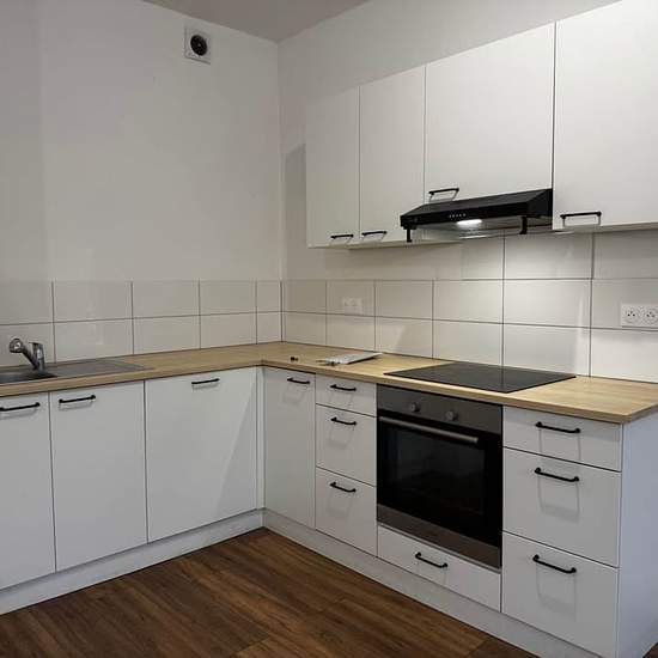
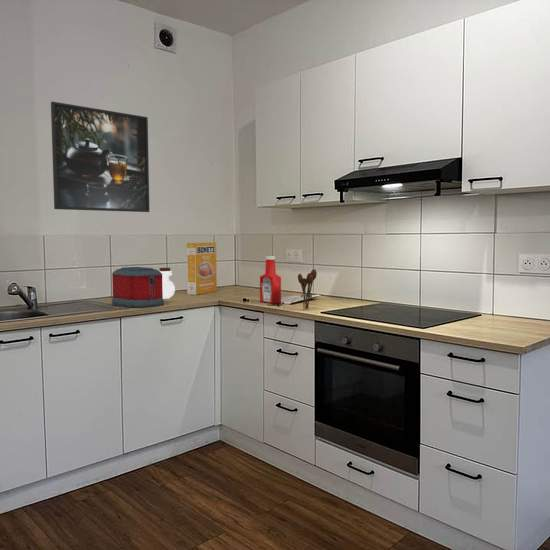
+ utensil holder [297,268,318,310]
+ jar [158,267,176,300]
+ toaster [111,266,165,309]
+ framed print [50,101,150,213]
+ cereal box [186,242,218,296]
+ soap bottle [259,255,282,304]
